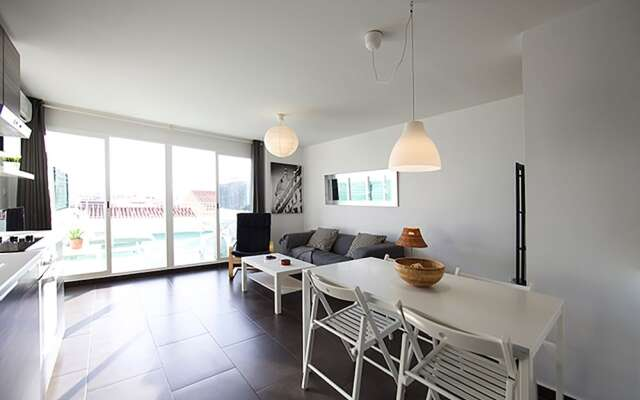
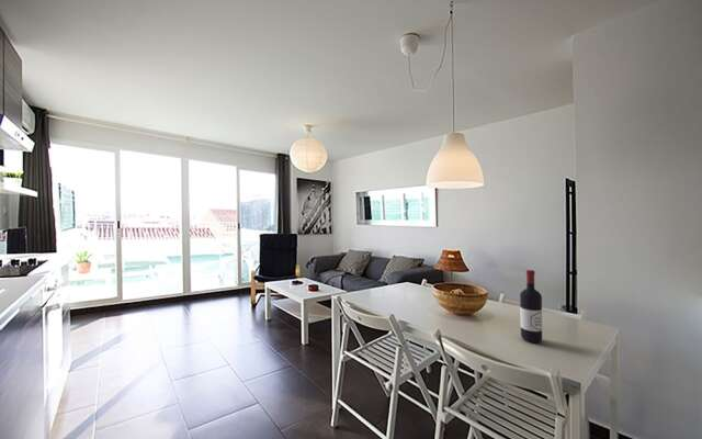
+ wine bottle [519,269,543,344]
